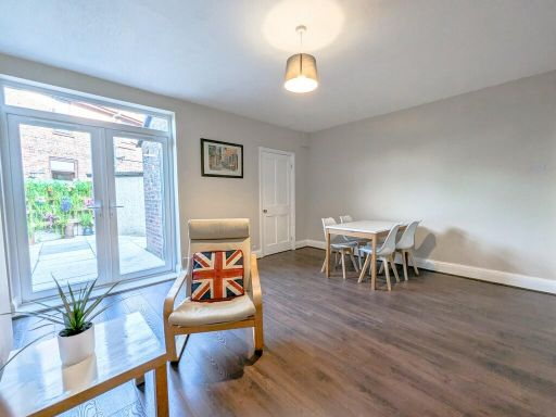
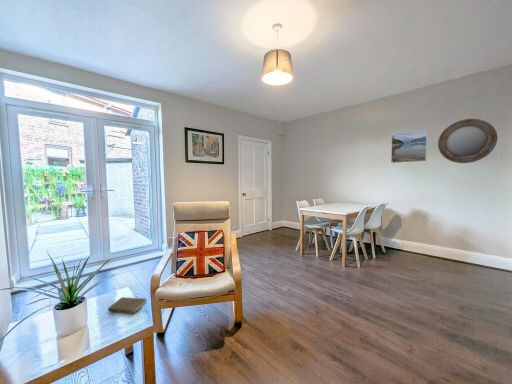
+ home mirror [437,118,498,164]
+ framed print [390,129,428,164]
+ book [107,296,148,316]
